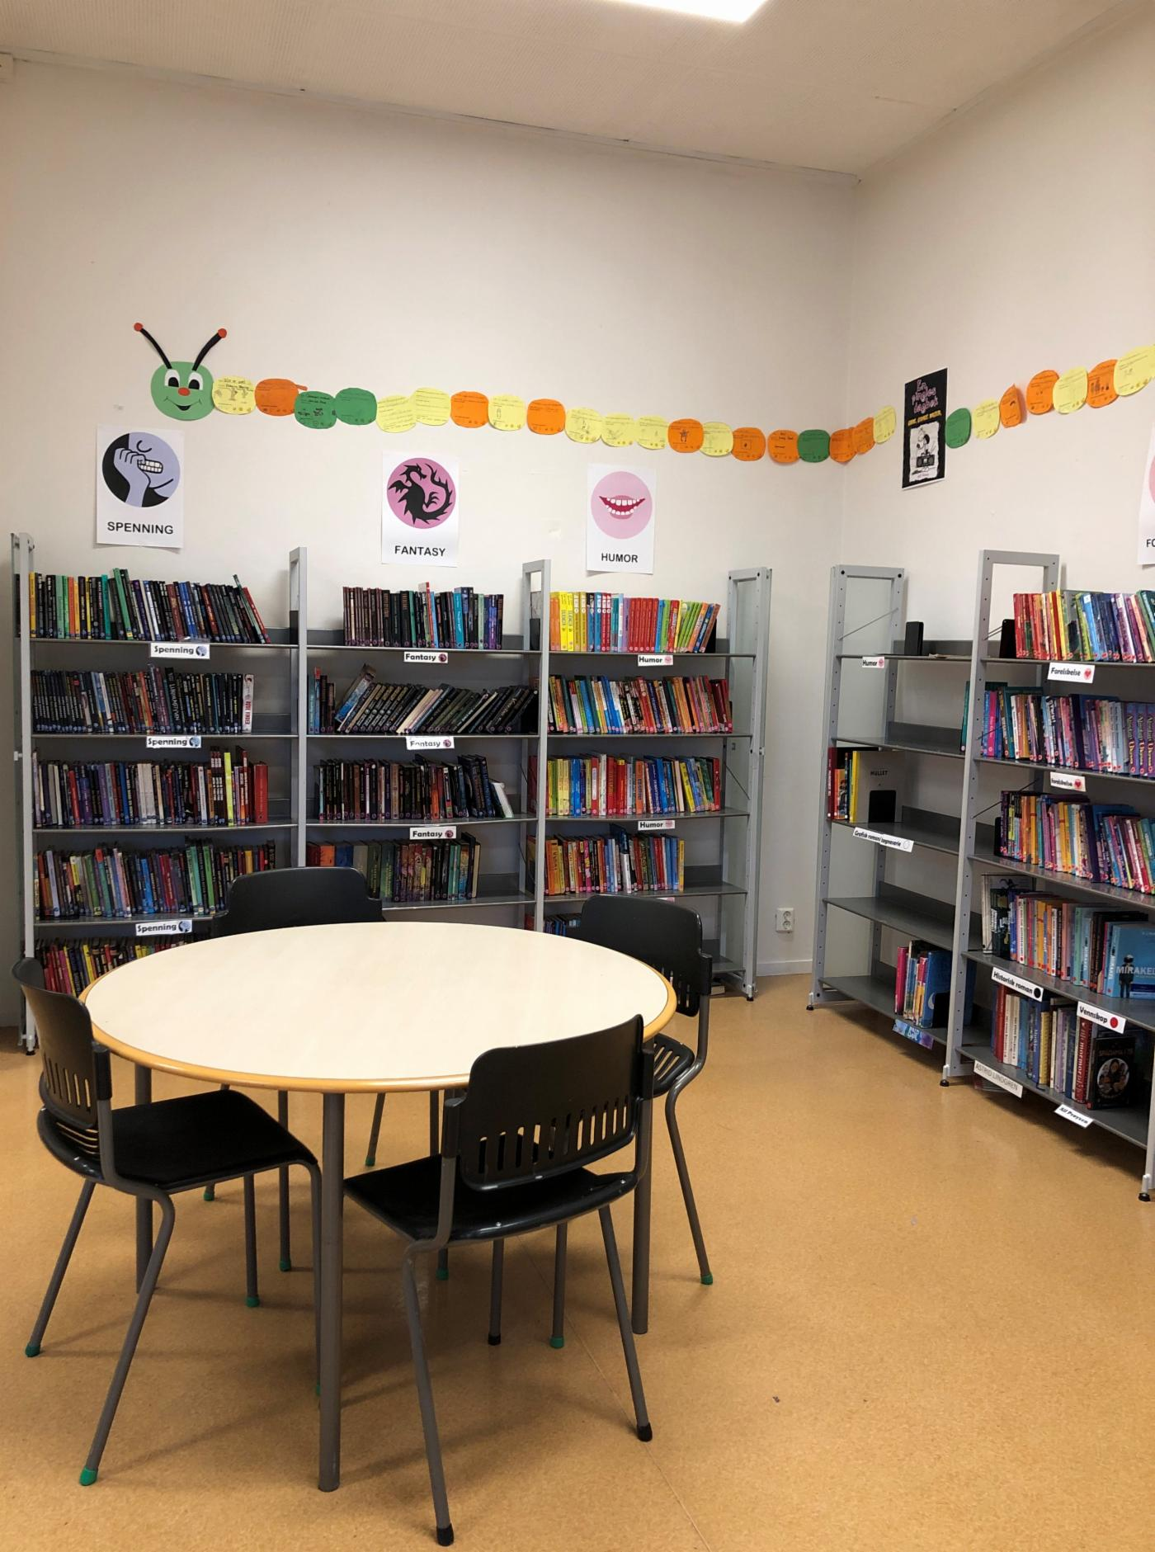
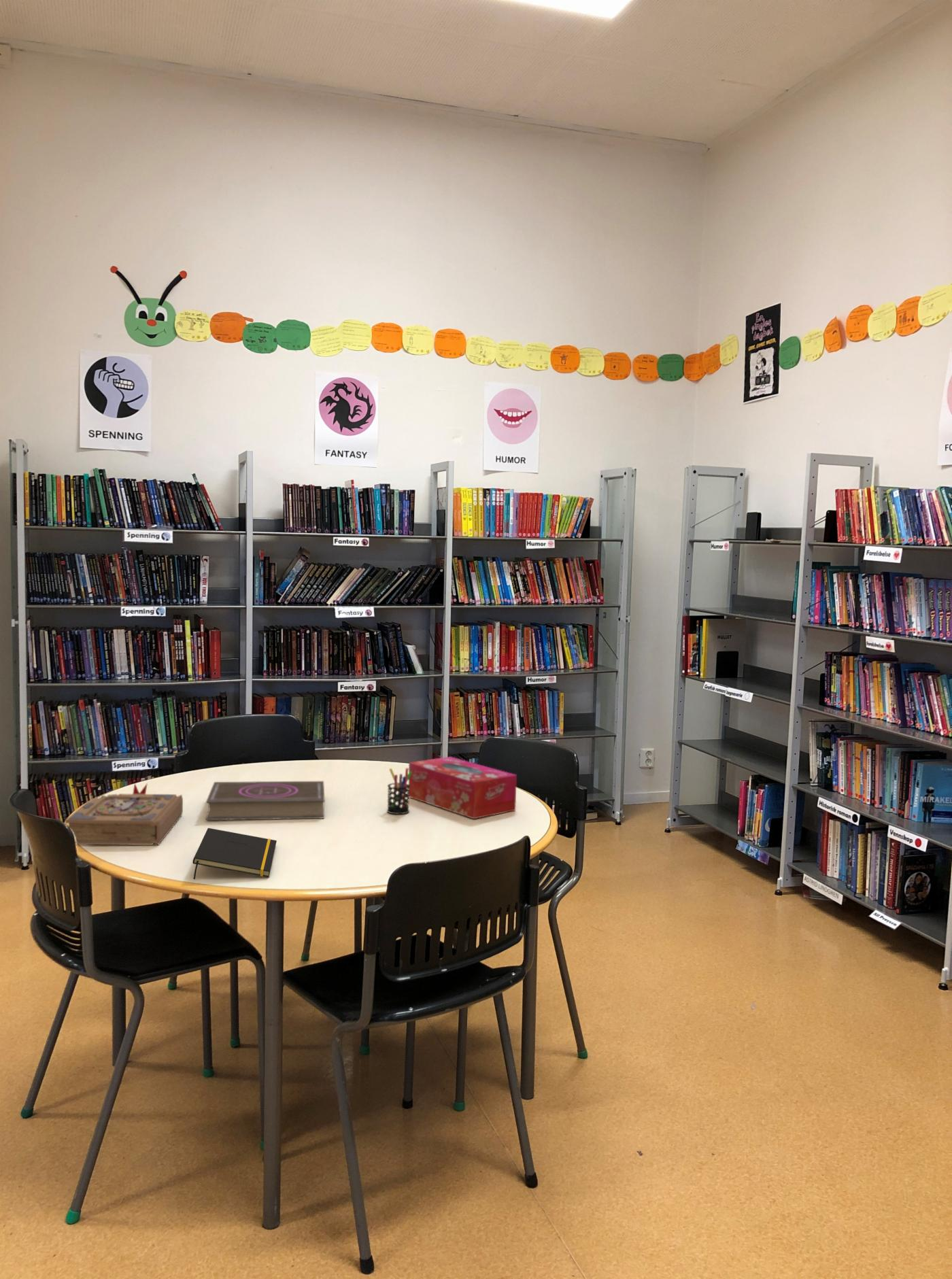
+ book [205,781,326,821]
+ tissue box [408,756,517,819]
+ notepad [192,828,277,880]
+ pen holder [386,767,412,815]
+ book [65,782,184,846]
